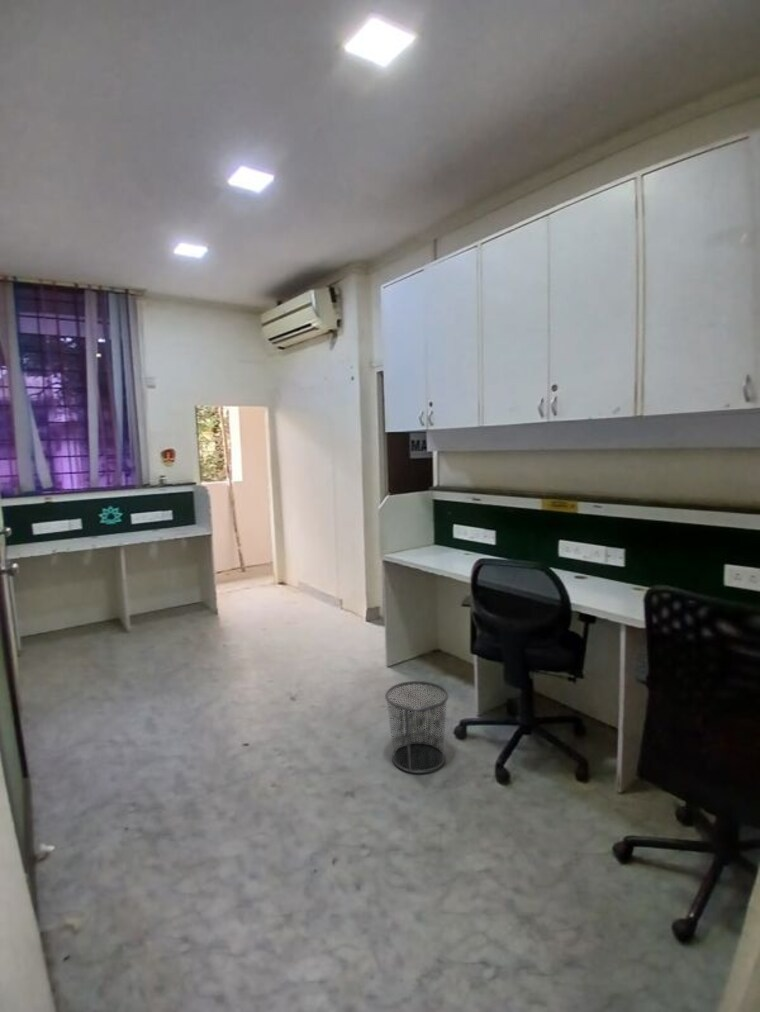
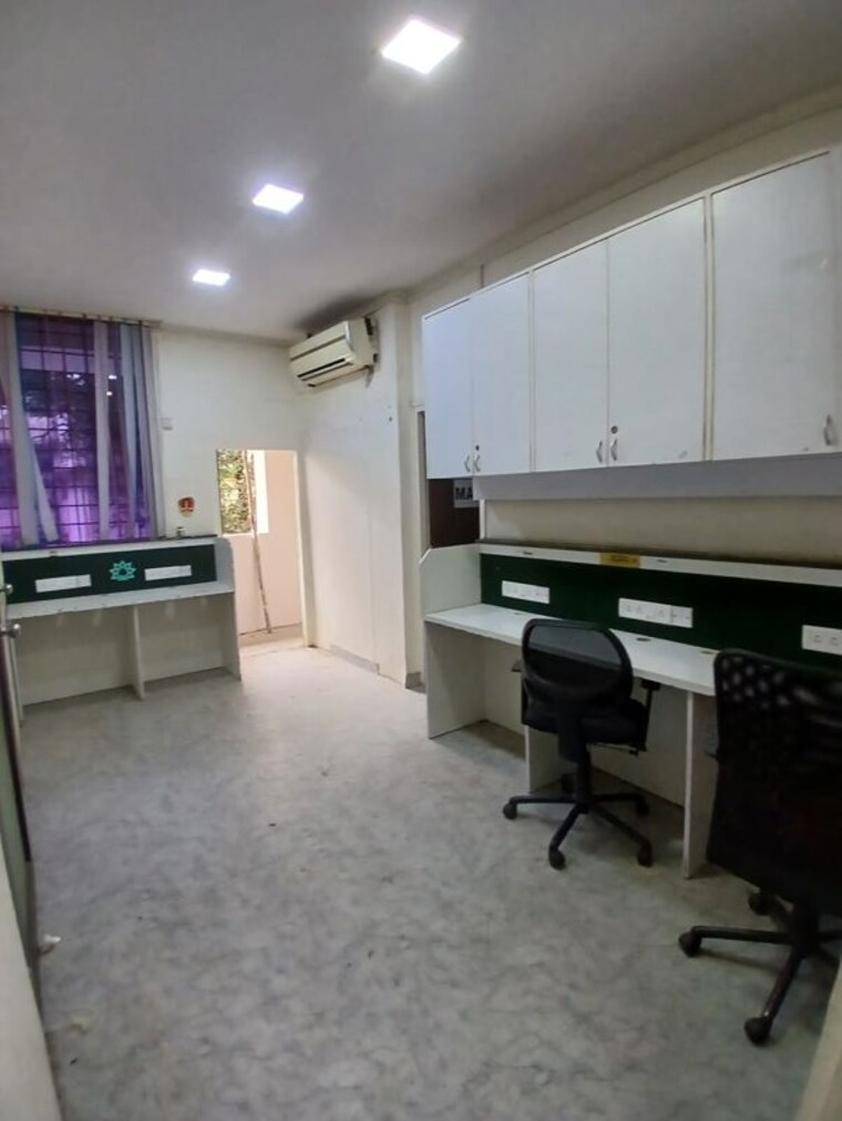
- waste bin [384,680,450,774]
